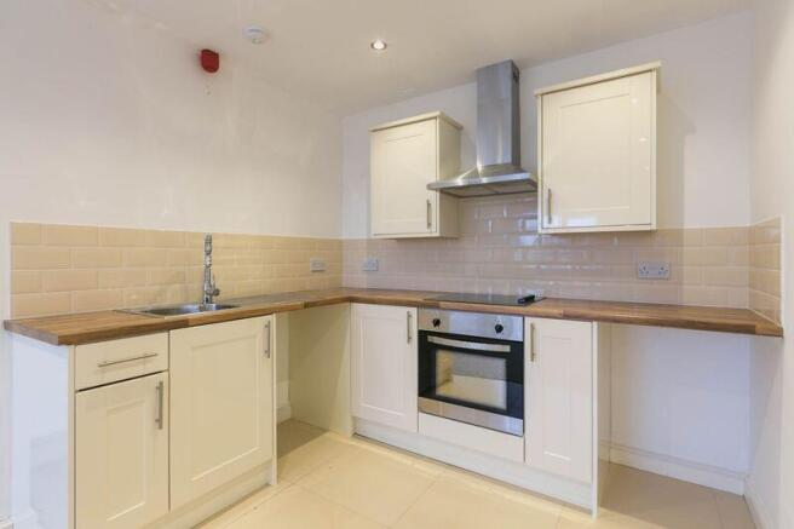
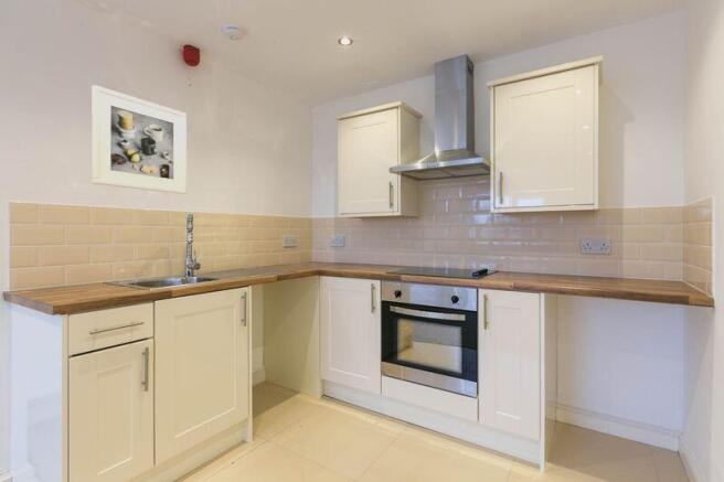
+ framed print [91,84,188,195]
